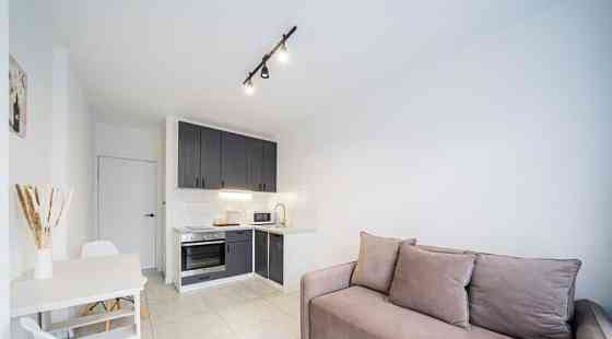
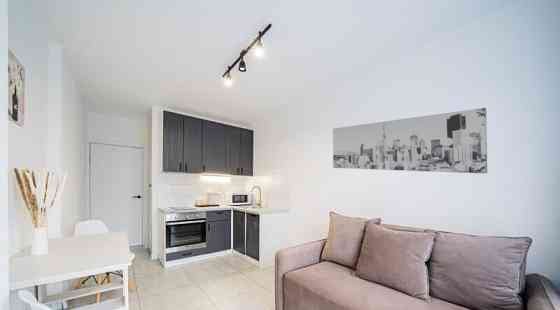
+ wall art [332,107,488,175]
